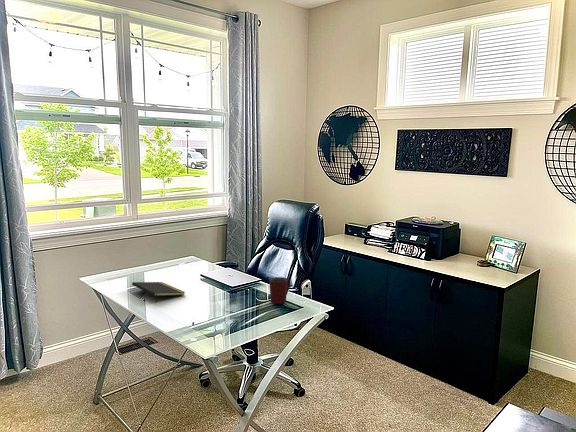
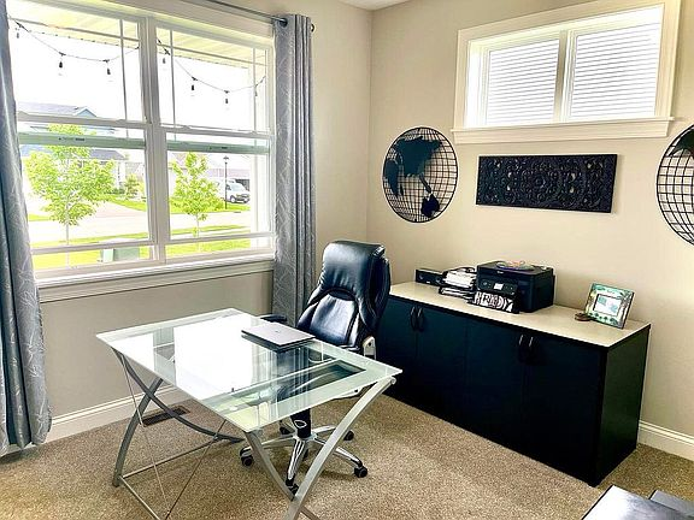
- notepad [131,281,186,304]
- mug [268,276,290,305]
